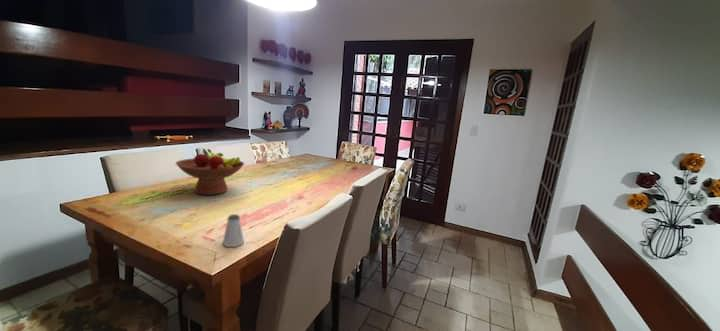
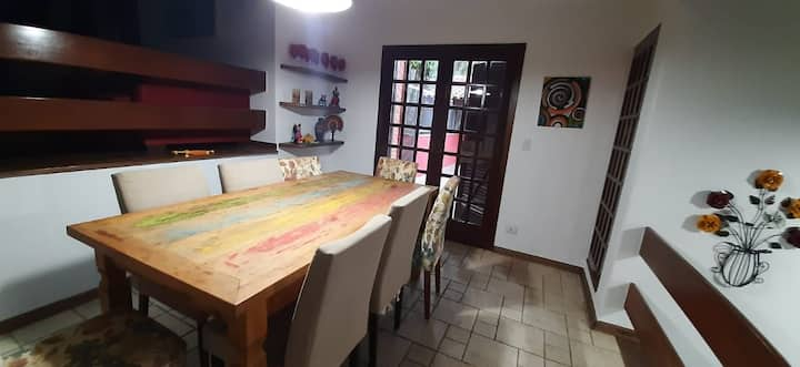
- fruit bowl [175,148,245,196]
- saltshaker [222,213,245,248]
